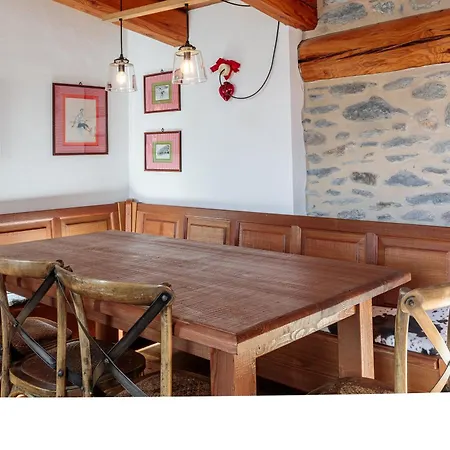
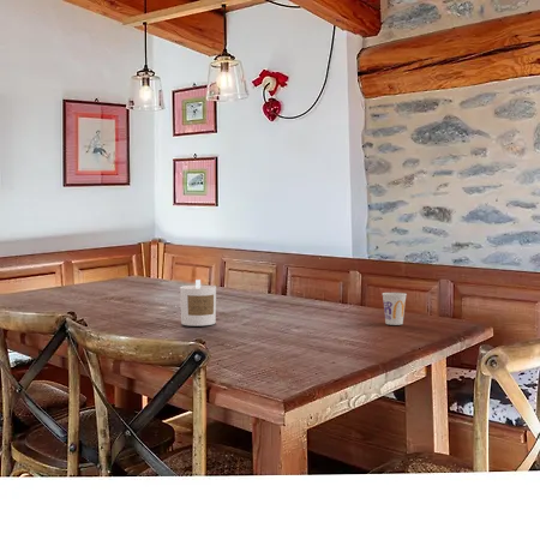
+ candle [179,278,217,328]
+ cup [382,292,408,326]
